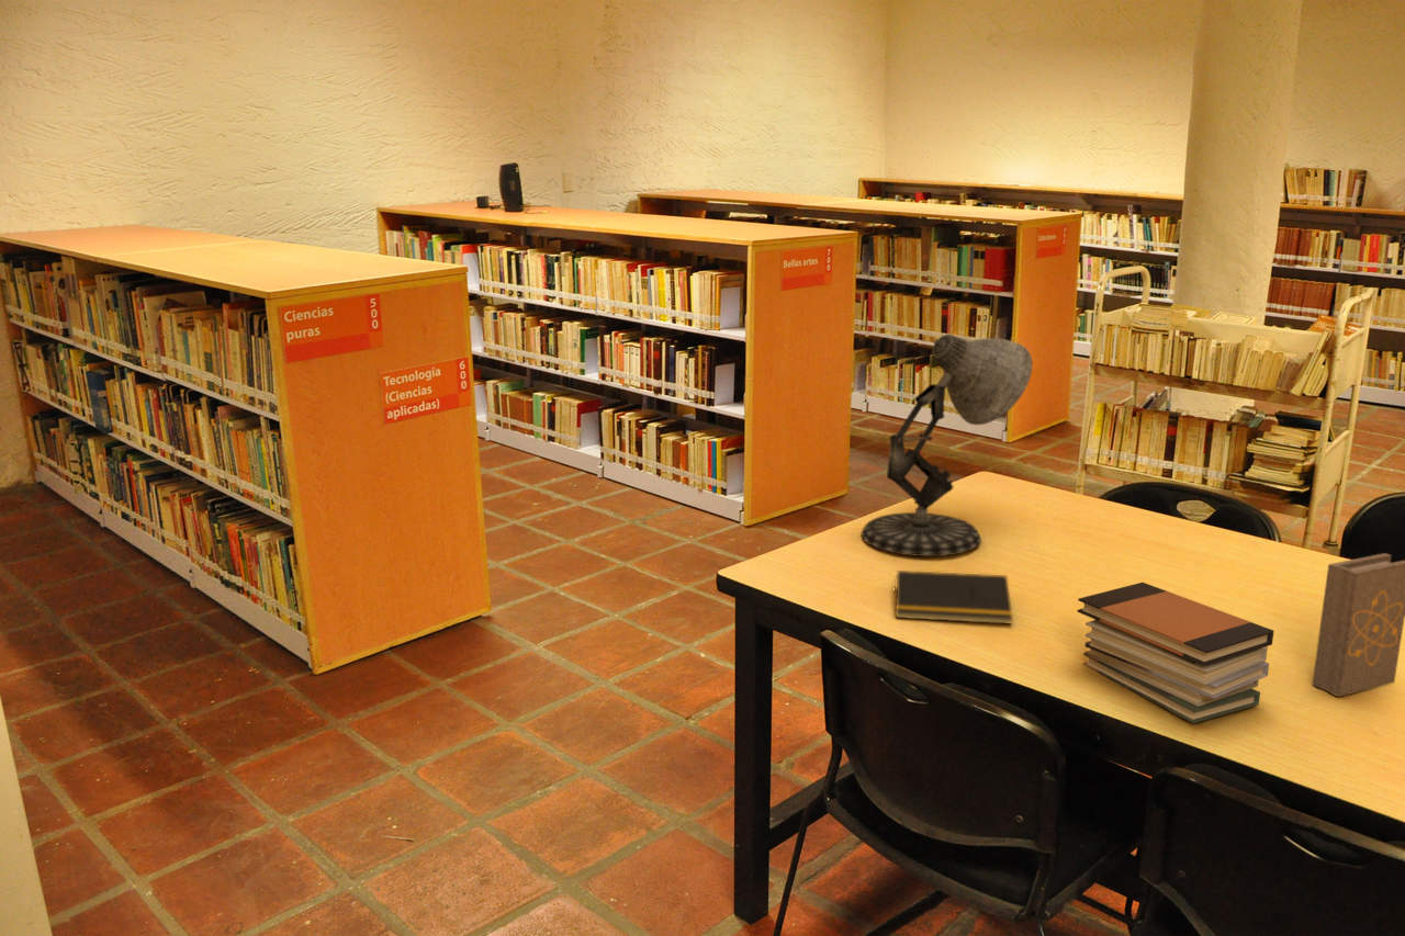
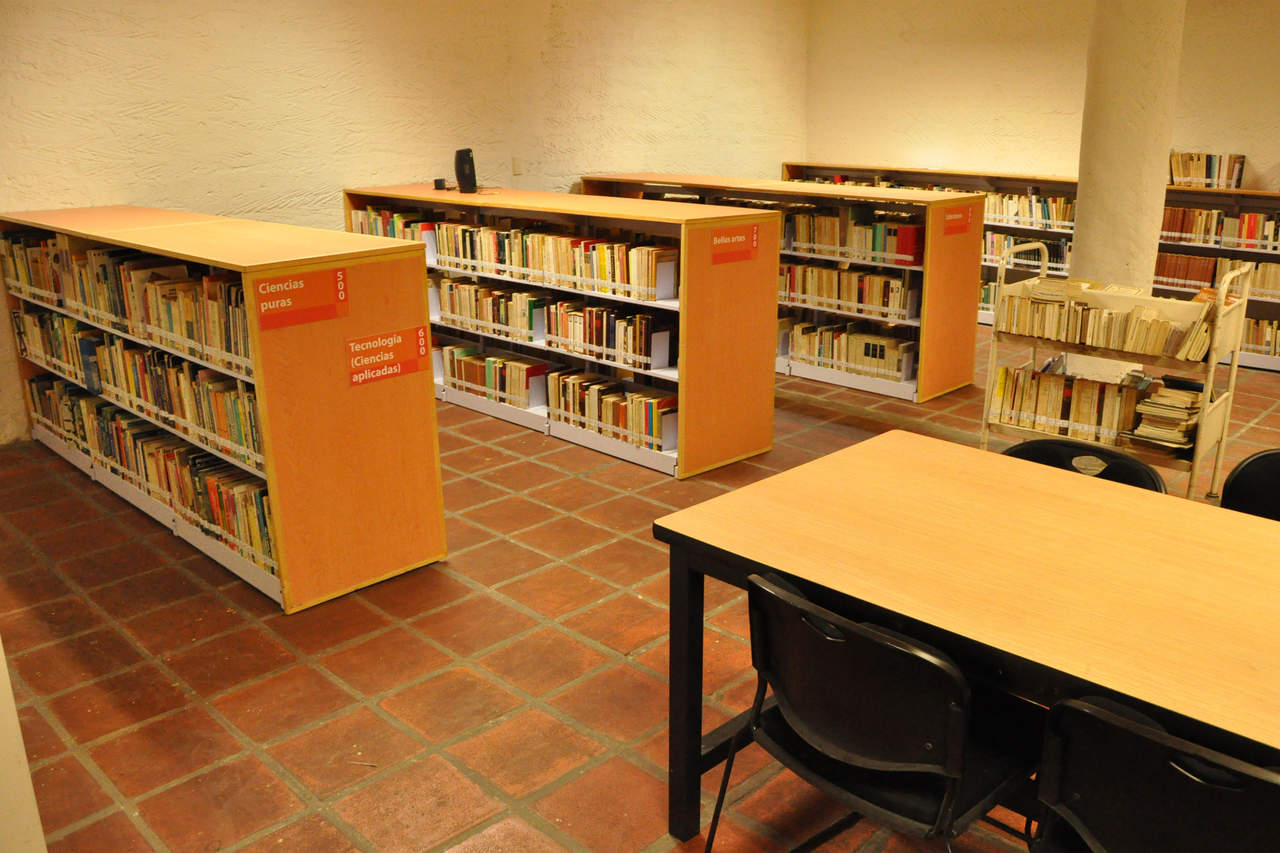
- book [1312,552,1405,698]
- desk lamp [861,334,1033,557]
- book stack [1076,582,1275,724]
- notepad [893,570,1014,625]
